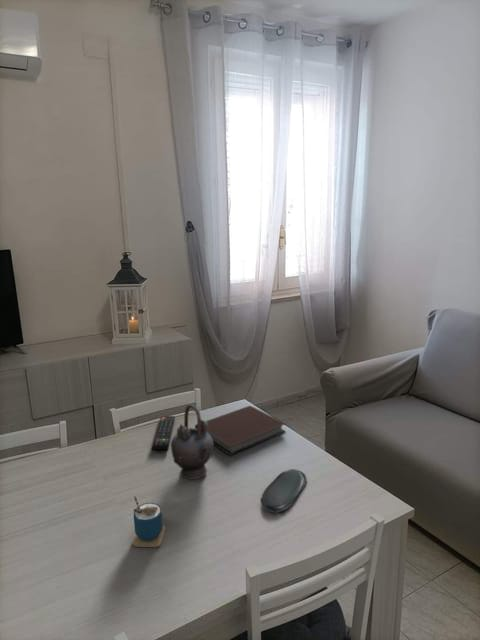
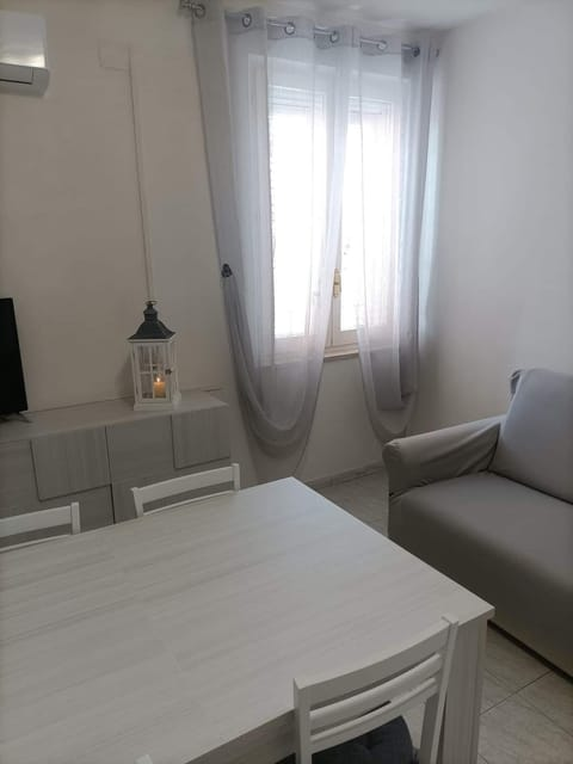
- teapot [170,403,214,480]
- cup [131,495,167,548]
- oval tray [260,468,308,514]
- remote control [151,415,176,454]
- notebook [194,405,287,456]
